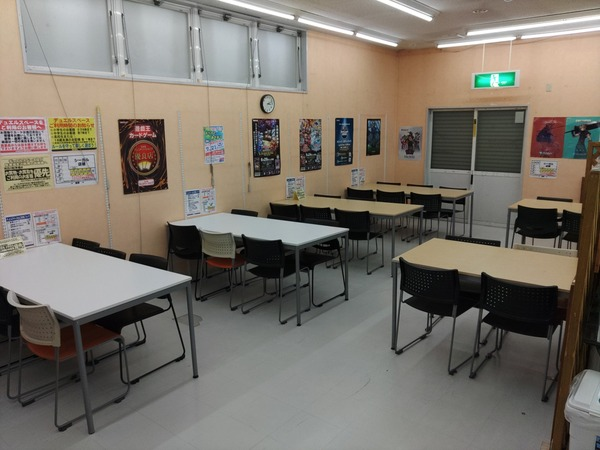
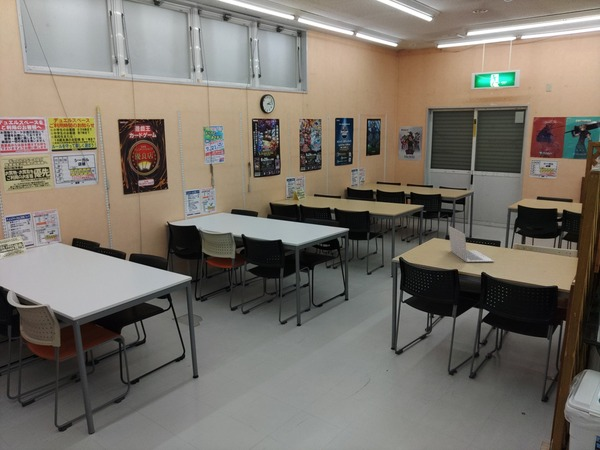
+ laptop [448,225,495,263]
